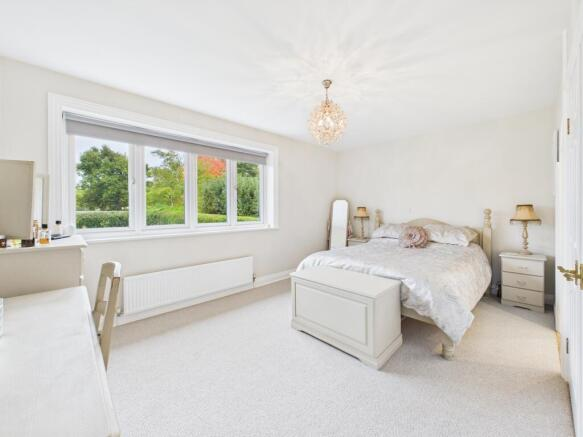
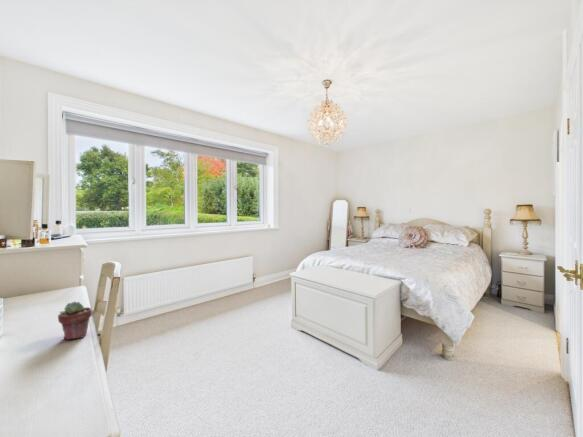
+ potted succulent [57,300,93,341]
